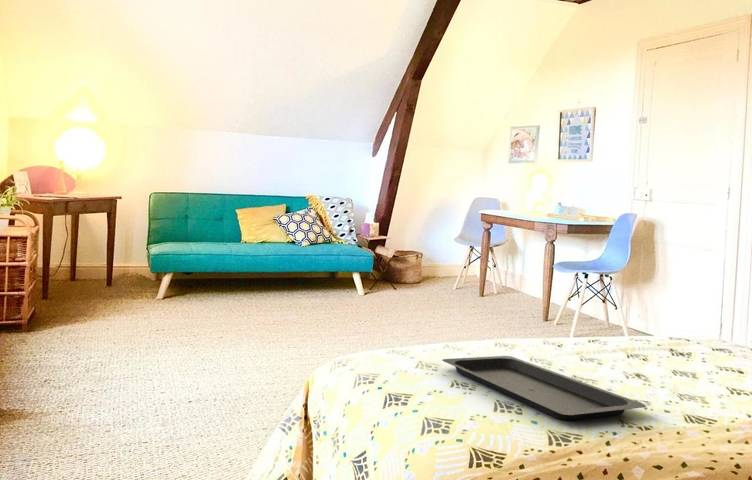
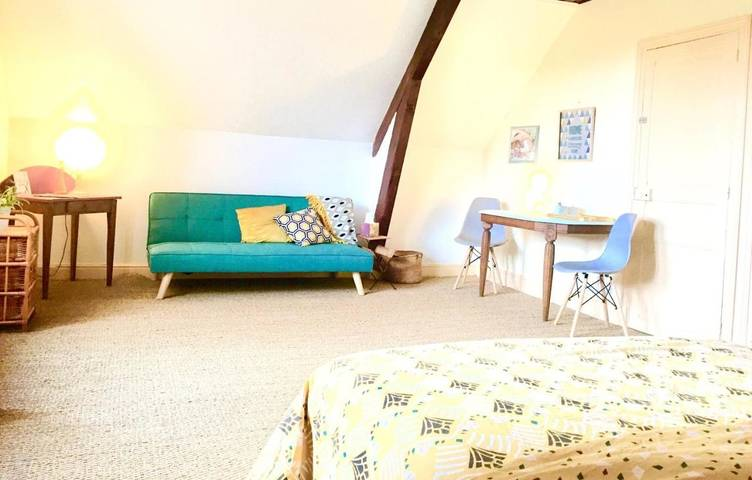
- serving tray [441,355,647,421]
